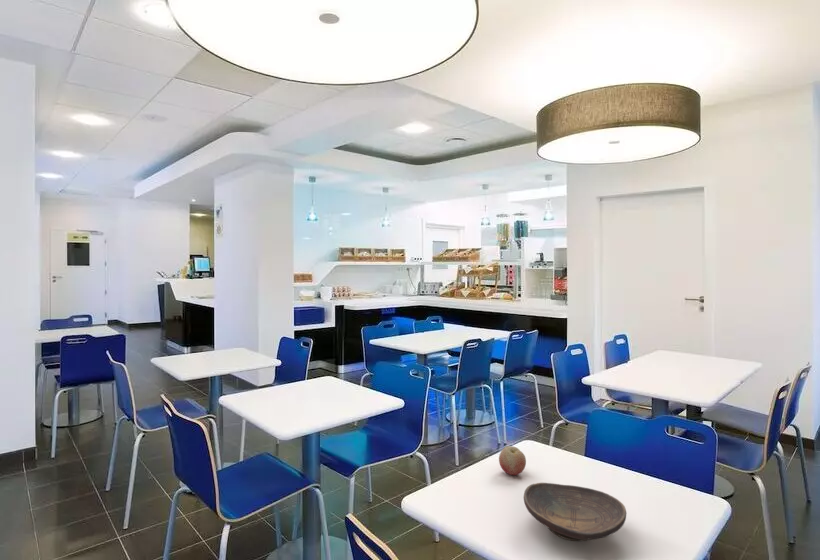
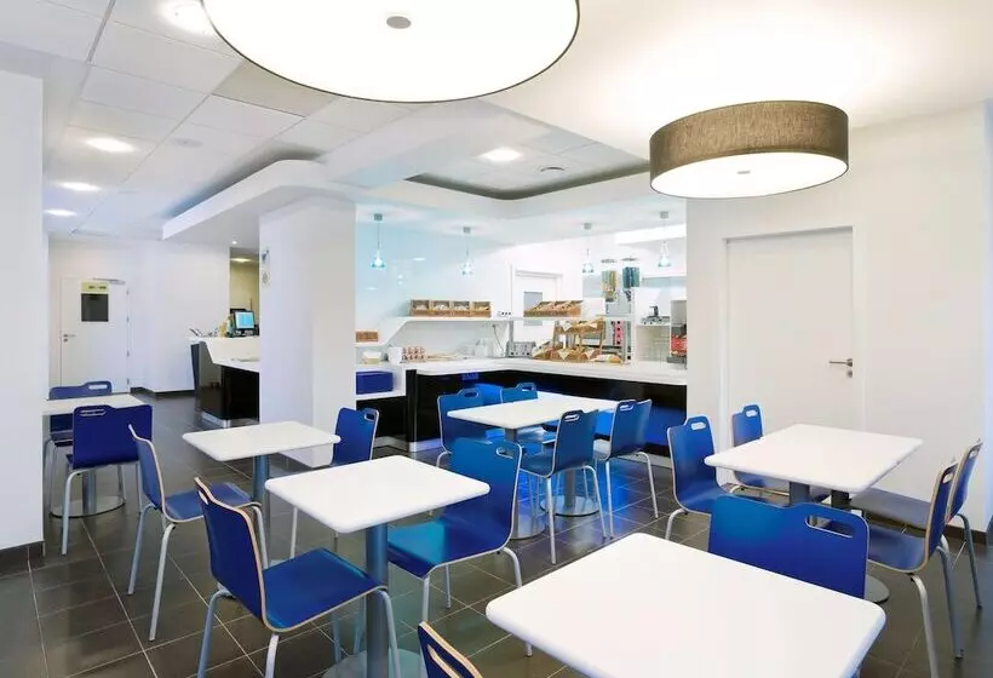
- fruit [498,445,527,476]
- decorative bowl [523,482,627,542]
